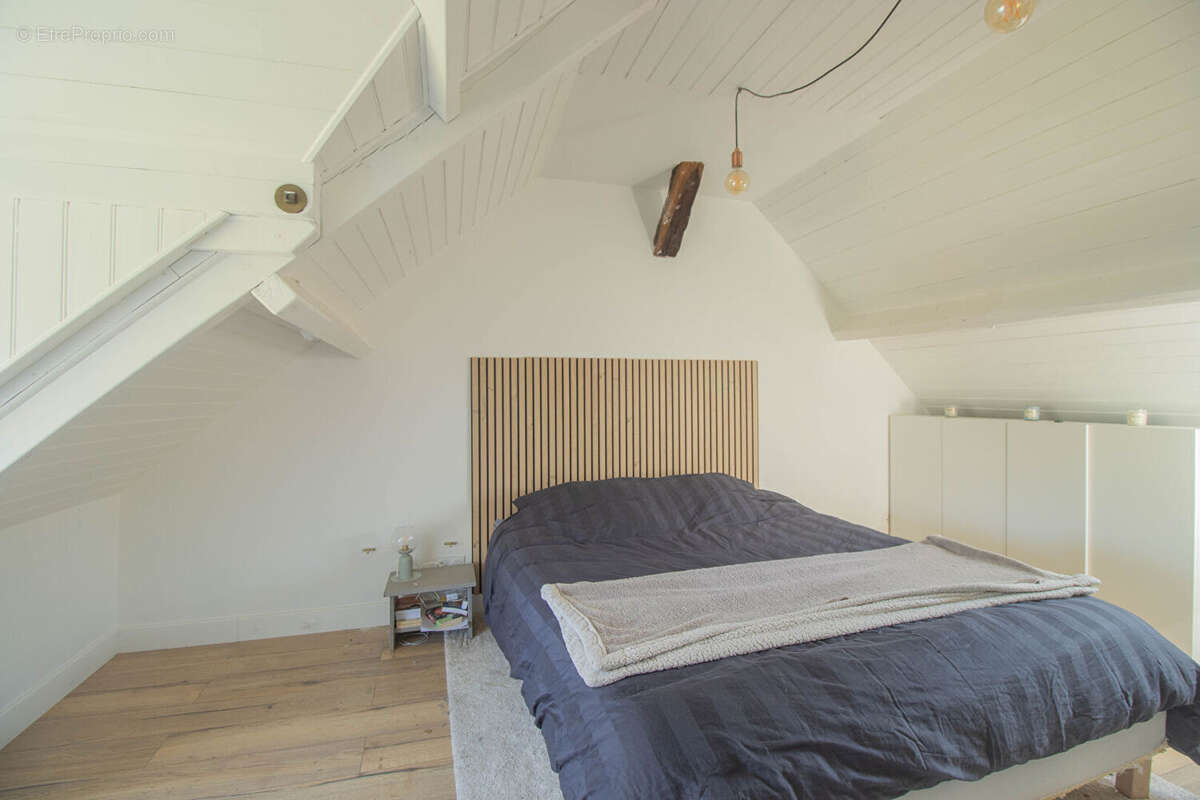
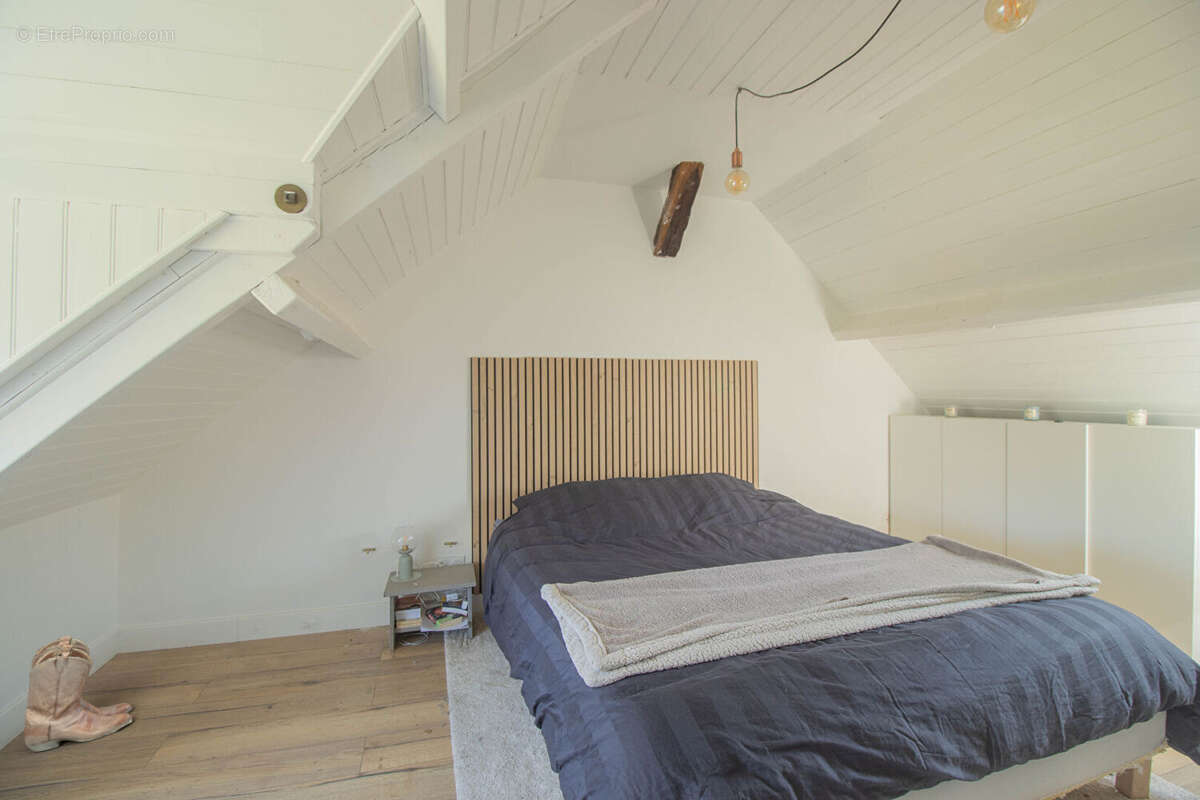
+ boots [23,635,134,753]
